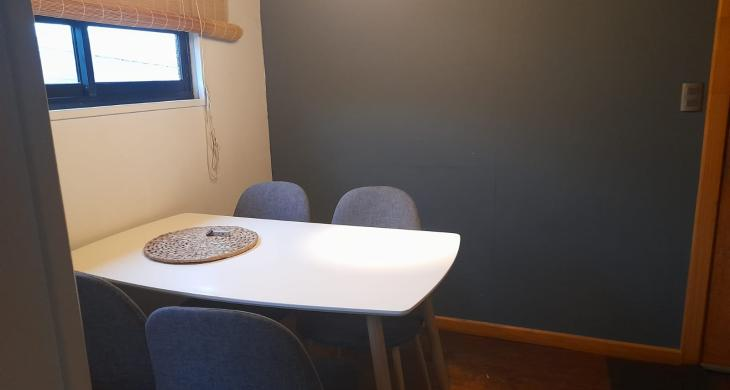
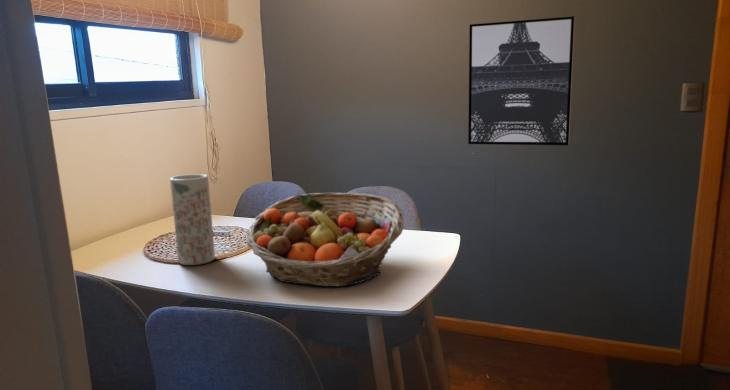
+ fruit basket [245,192,405,288]
+ wall art [467,15,576,146]
+ vase [169,173,216,266]
